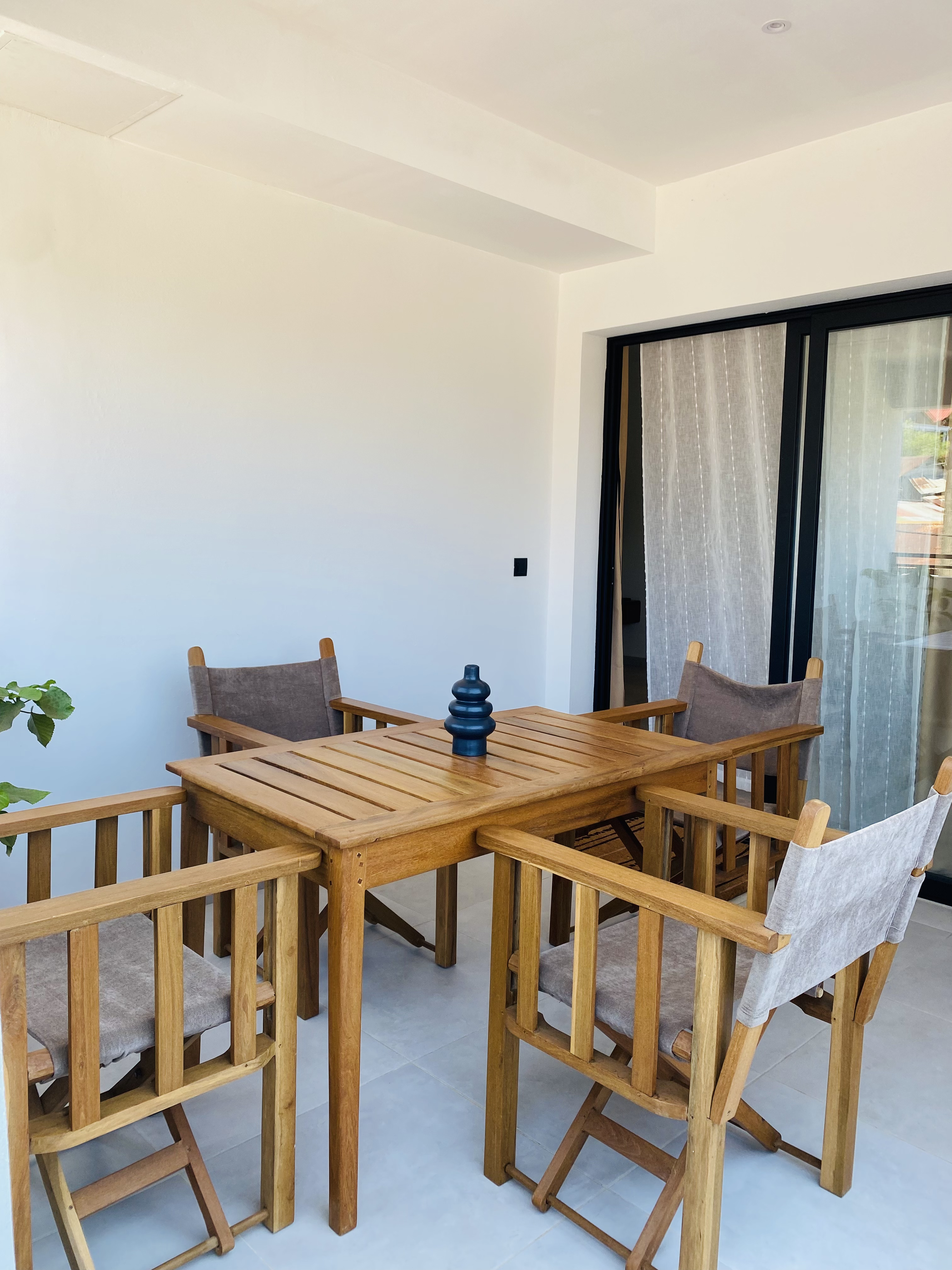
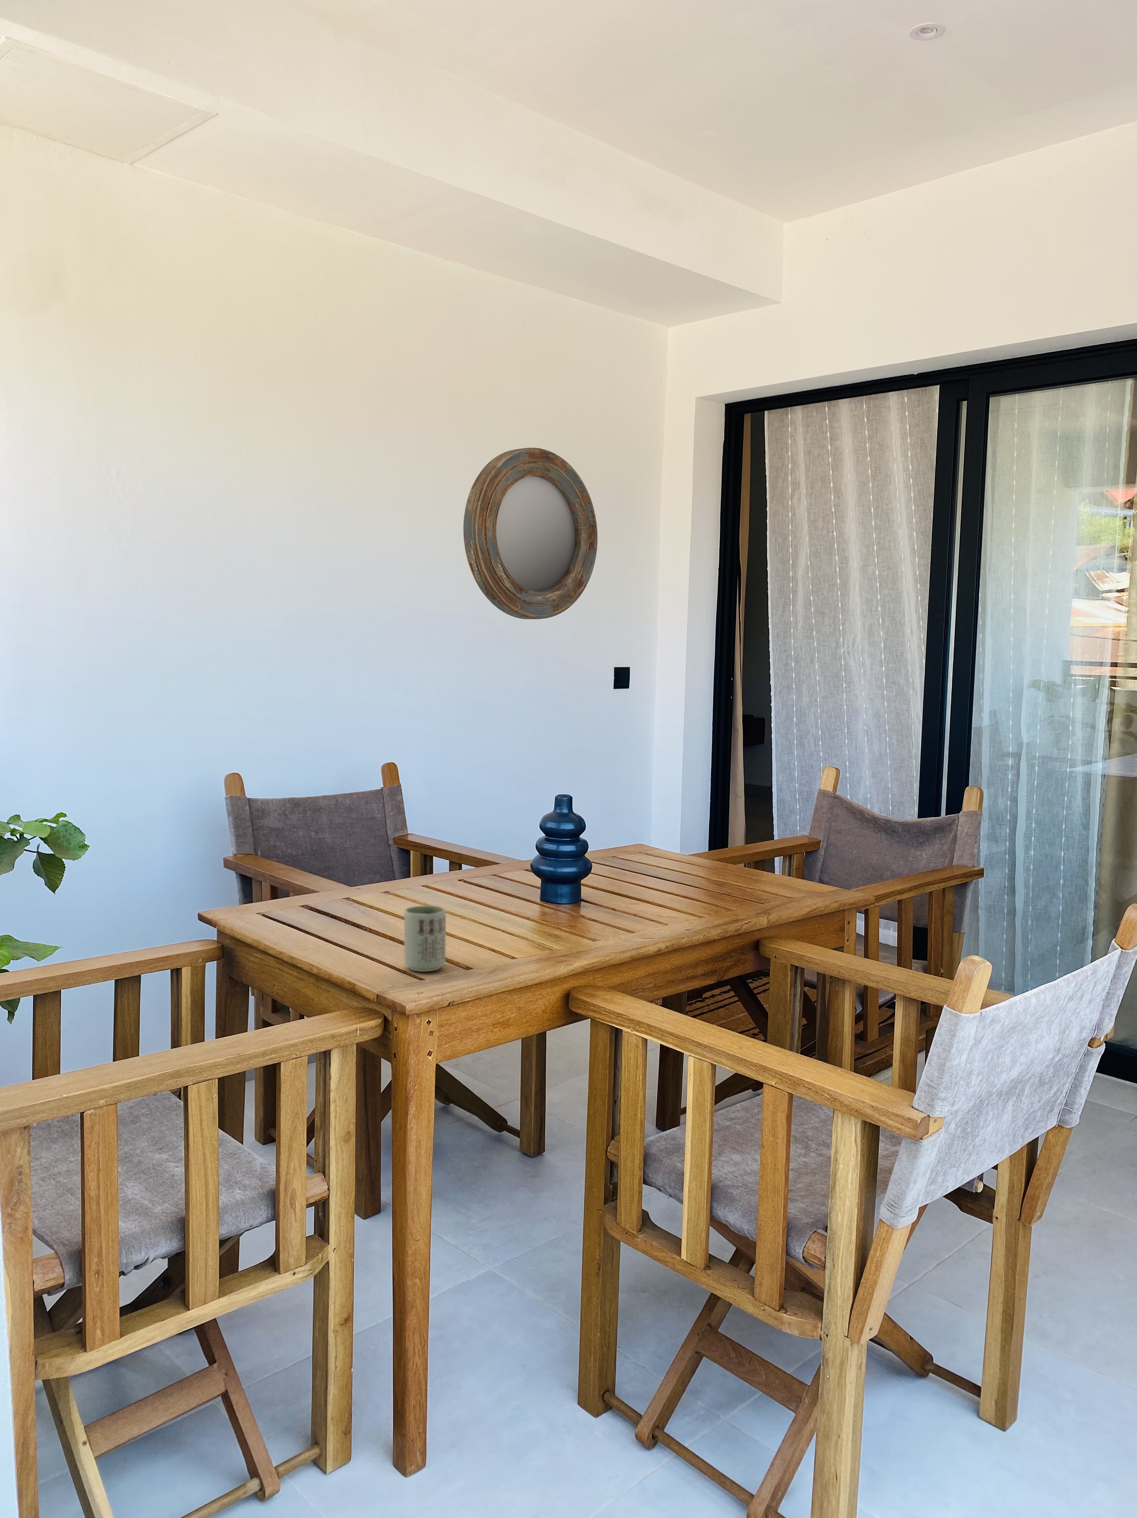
+ home mirror [463,447,598,619]
+ cup [404,905,445,972]
